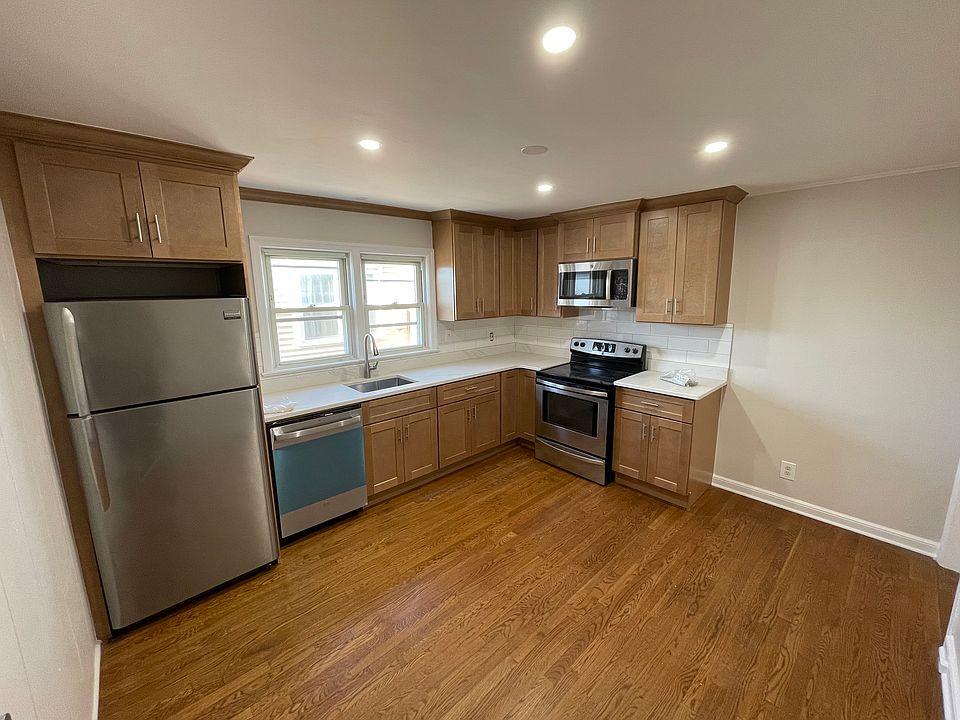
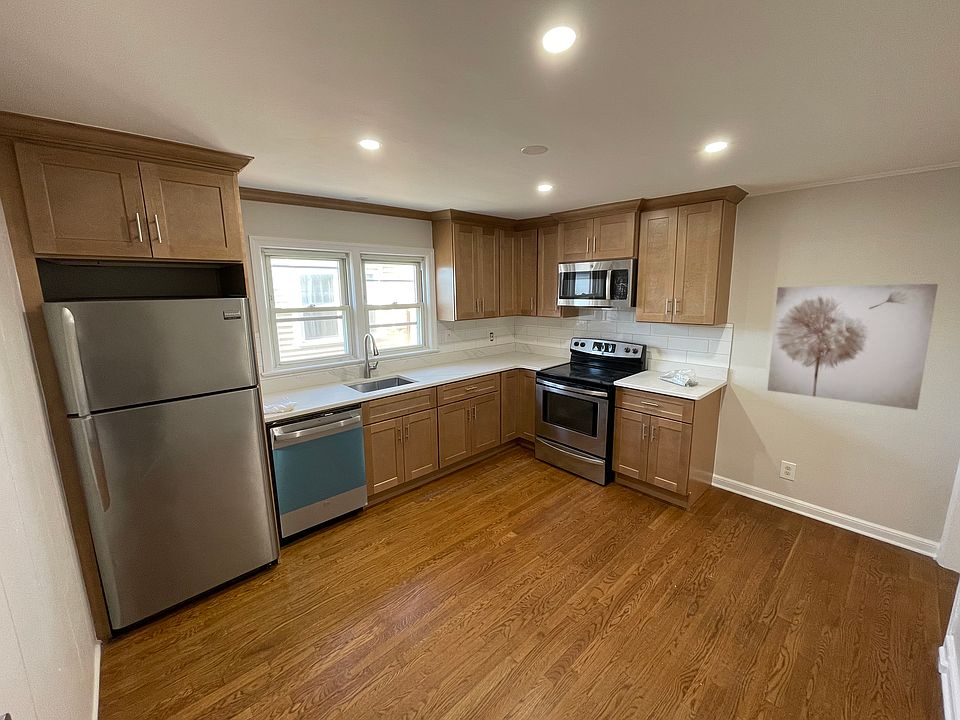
+ wall art [767,283,939,411]
